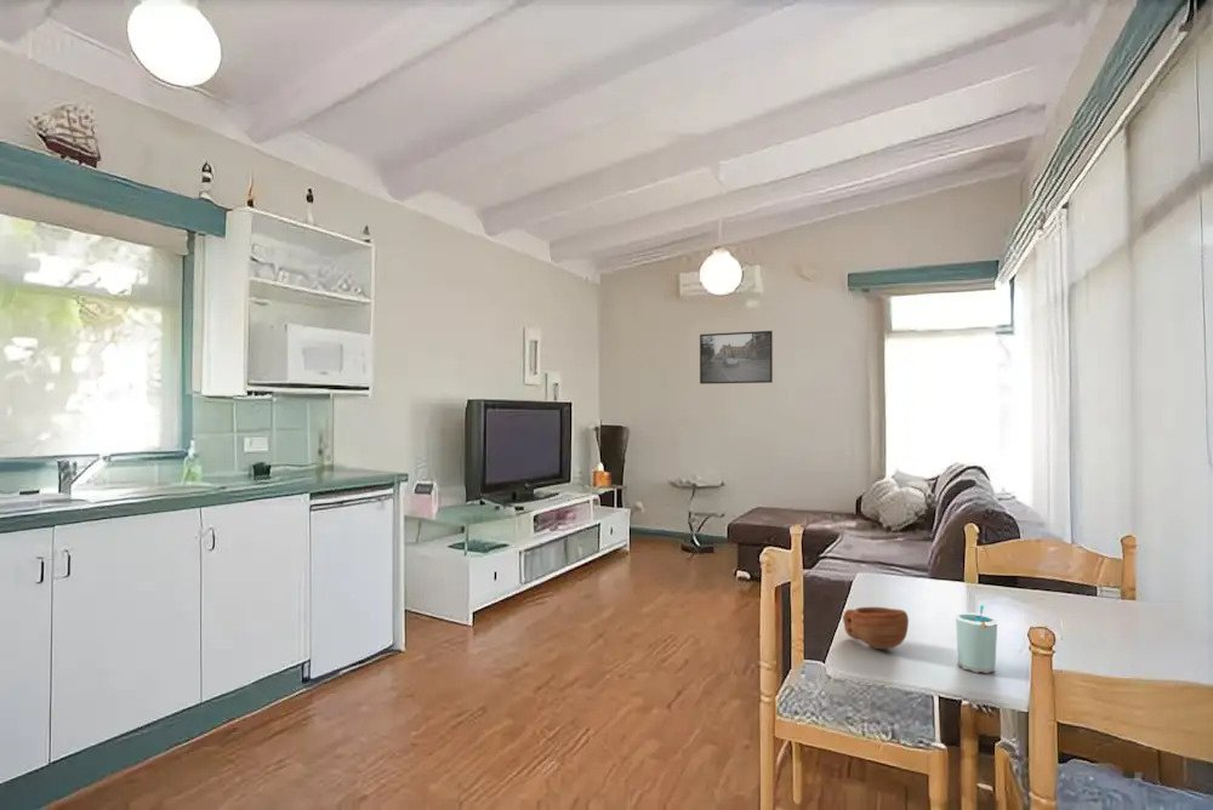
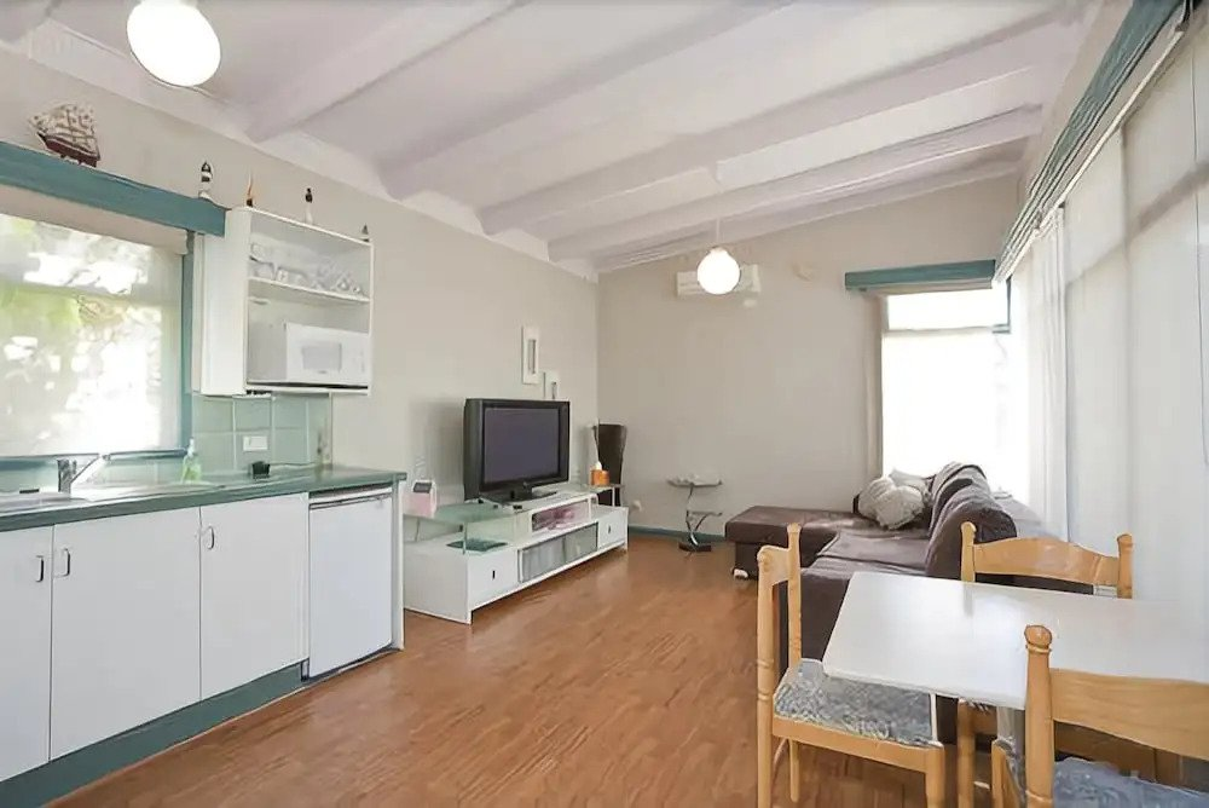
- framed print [699,330,774,386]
- cup [955,604,998,674]
- cup [842,606,910,650]
